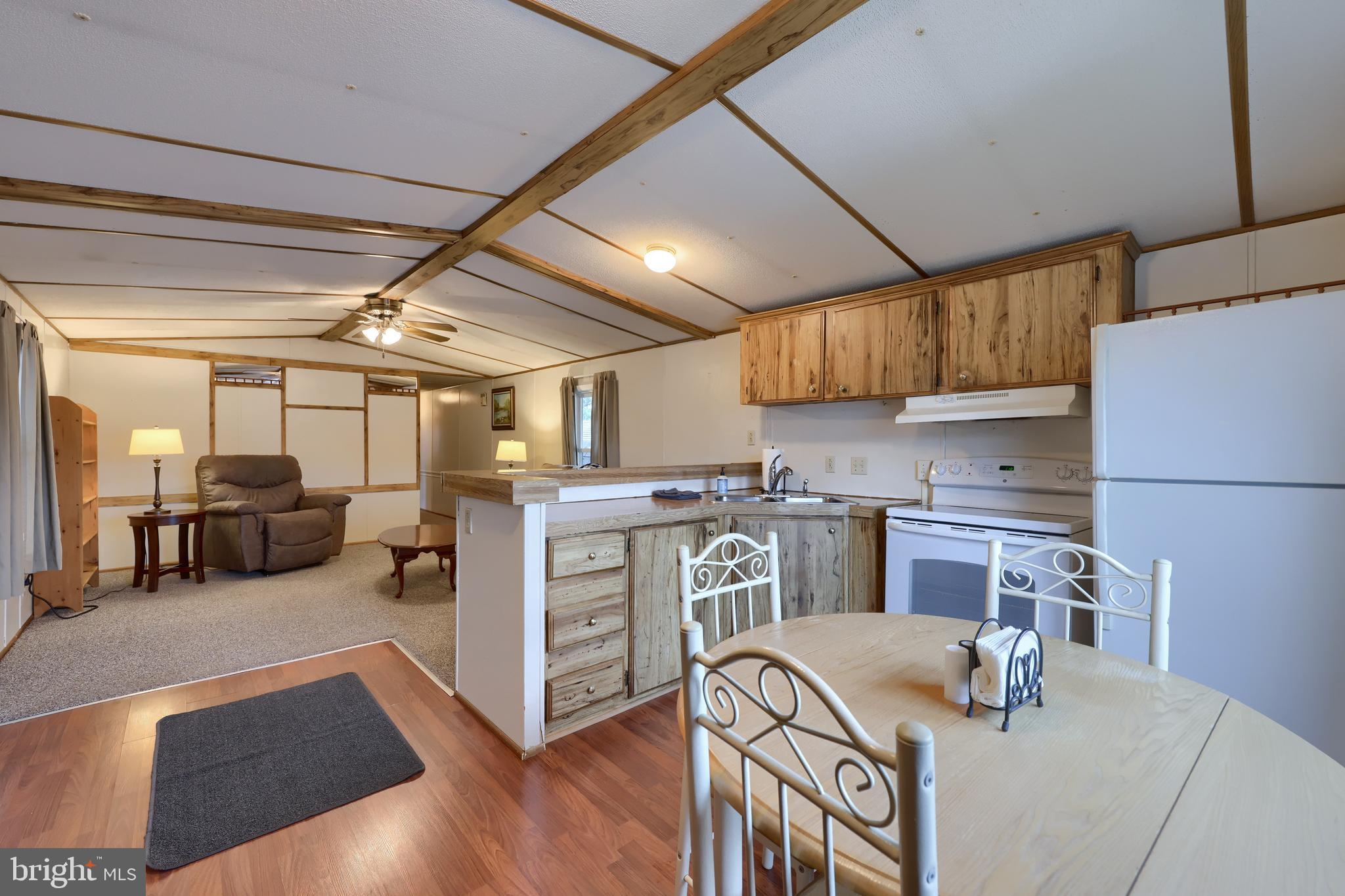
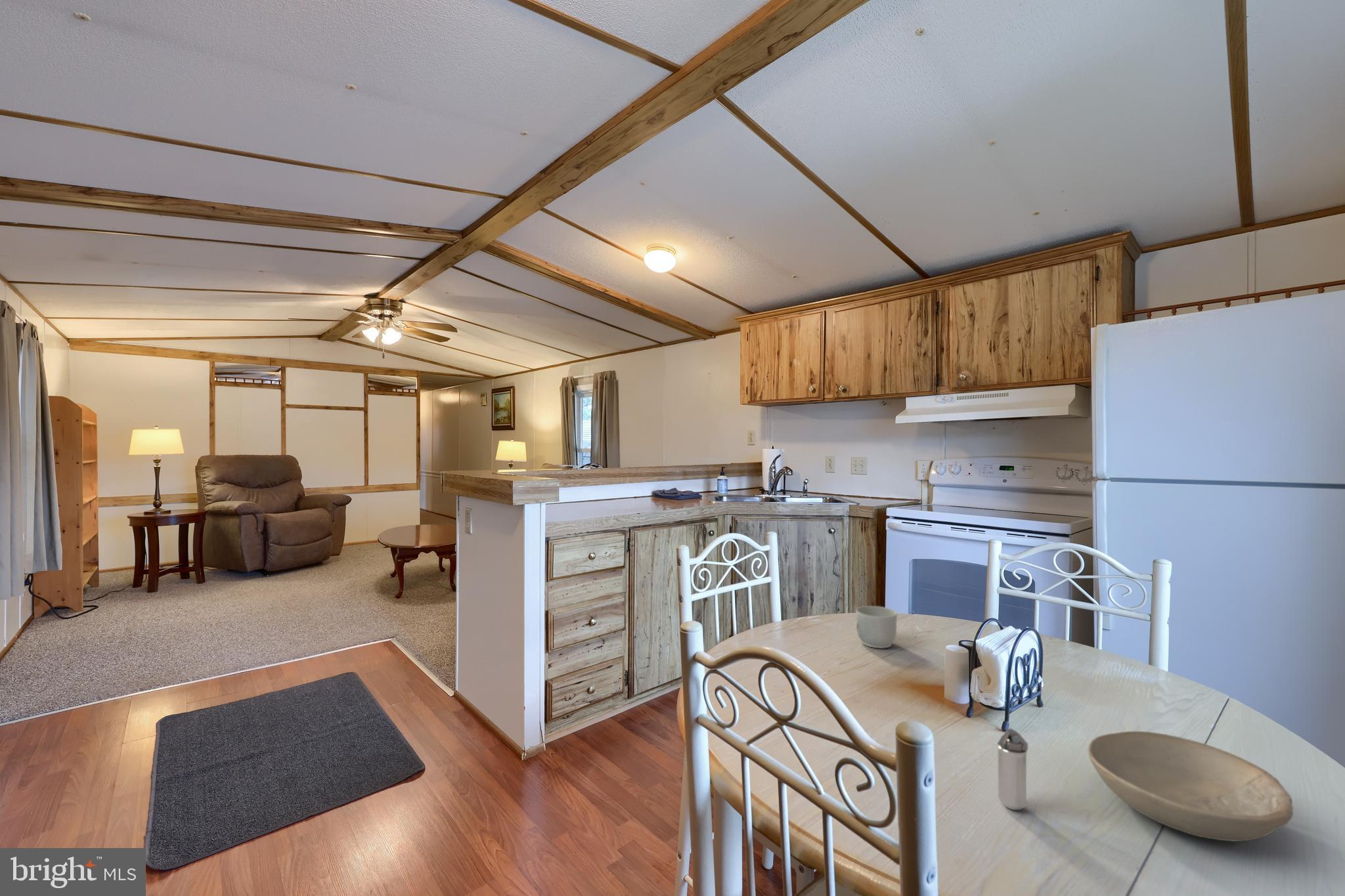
+ bowl [1088,731,1294,842]
+ mug [855,605,898,649]
+ shaker [996,728,1028,811]
